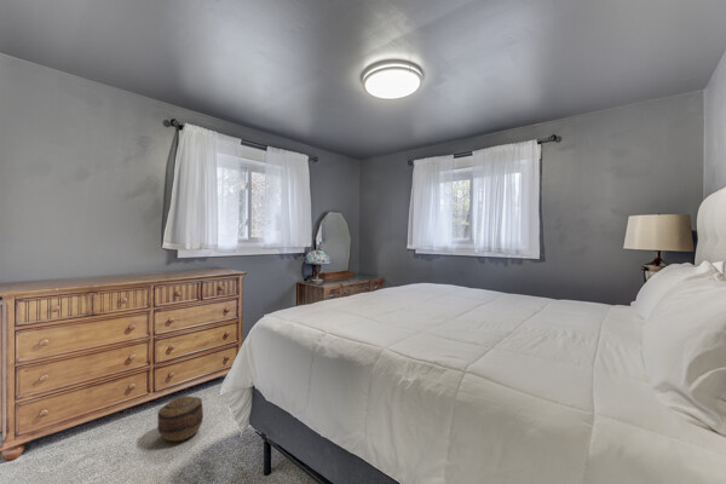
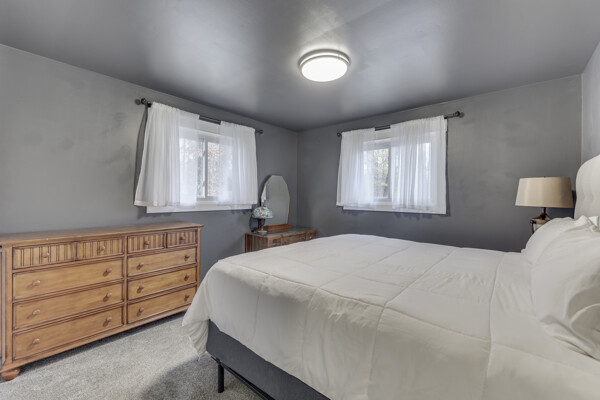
- basket [156,394,204,442]
